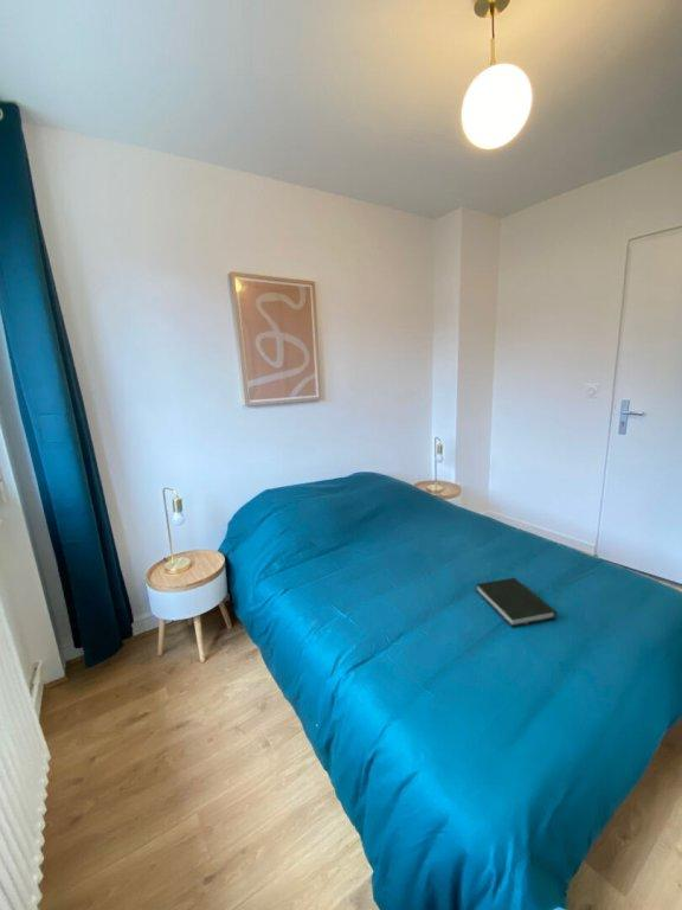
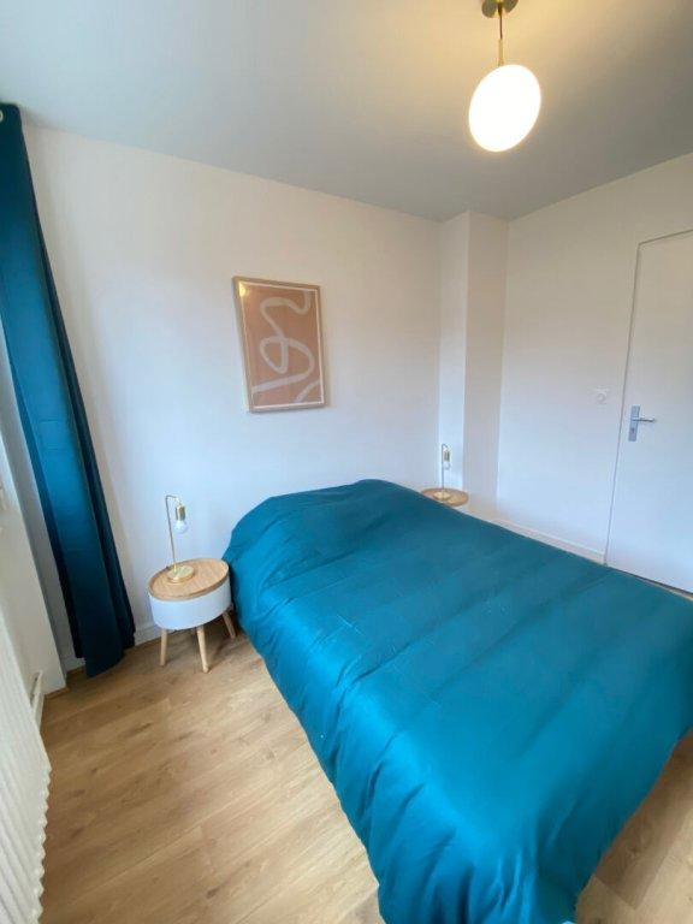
- book [475,577,558,628]
